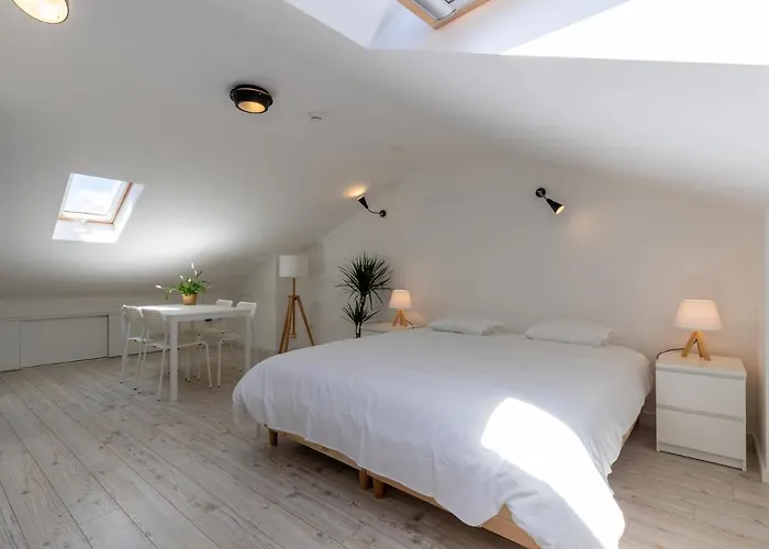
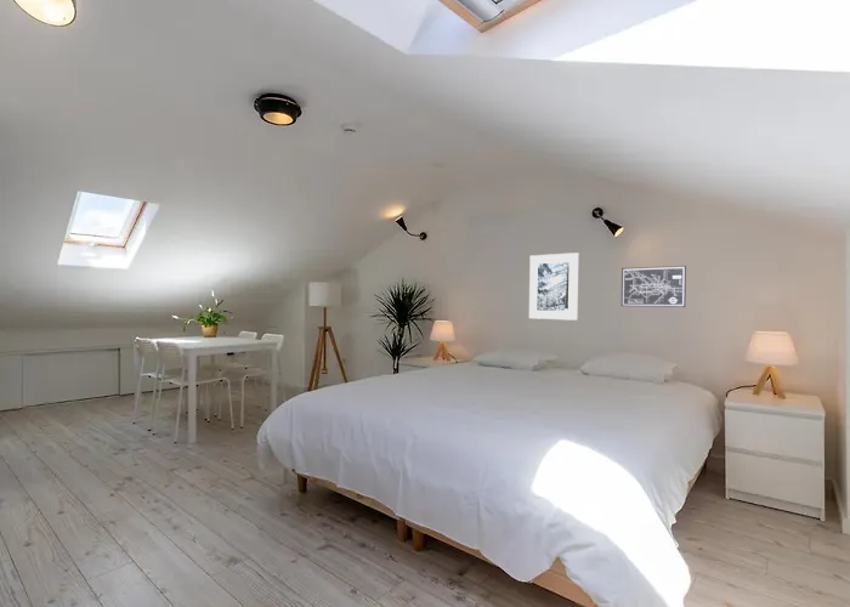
+ wall art [620,265,687,308]
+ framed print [528,251,579,322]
